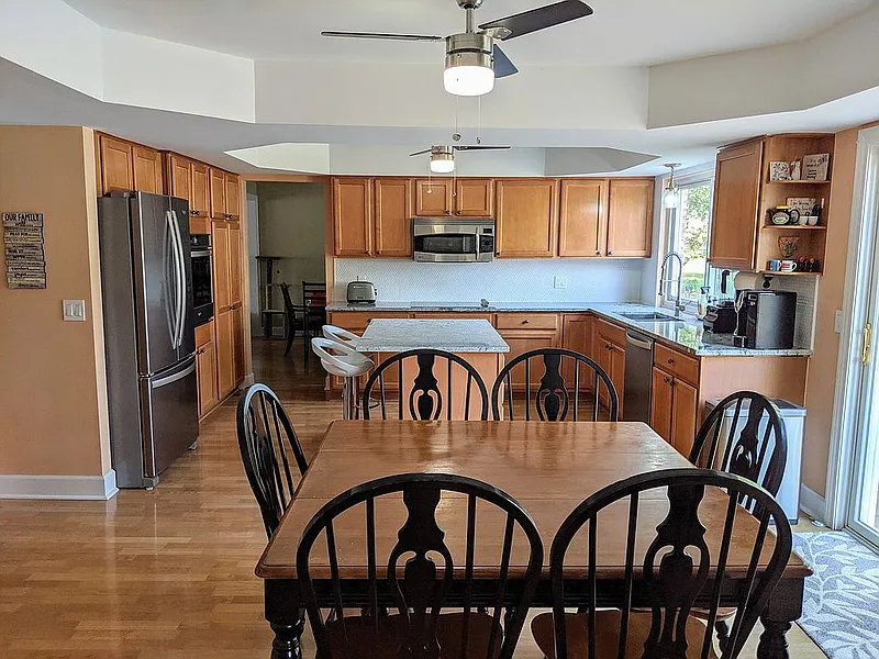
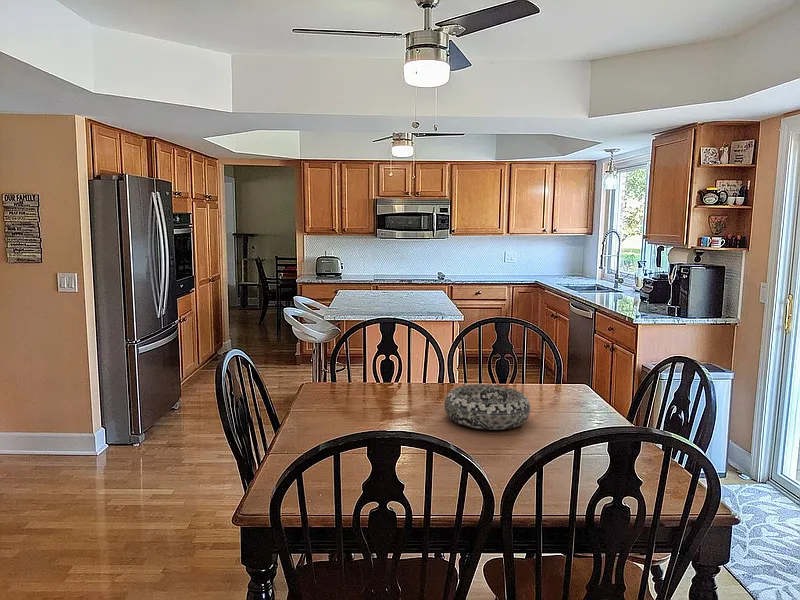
+ decorative bowl [443,383,531,431]
